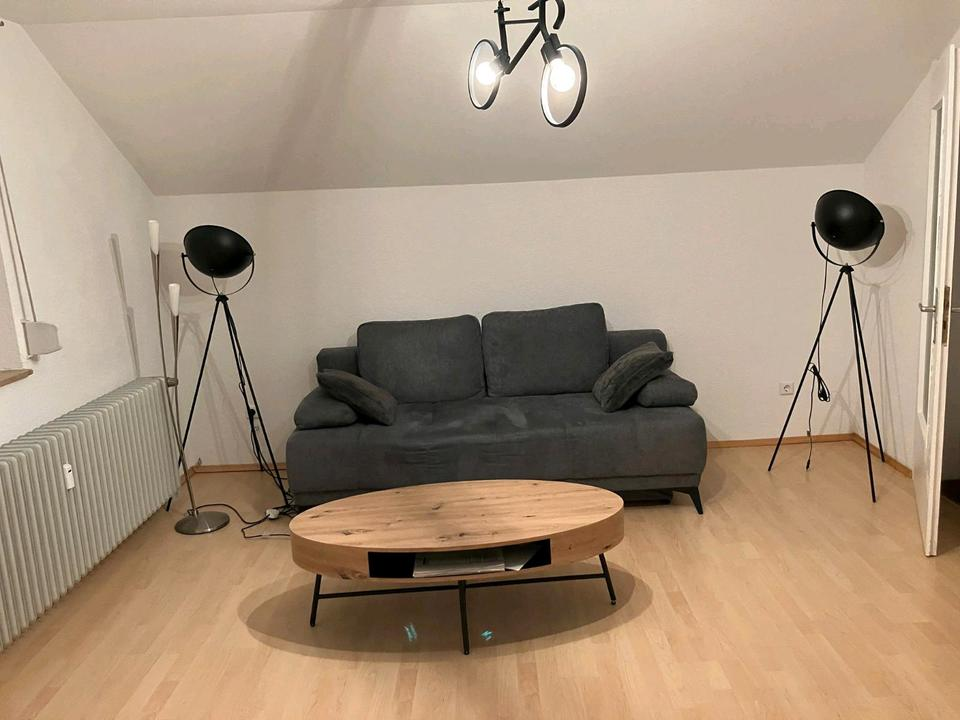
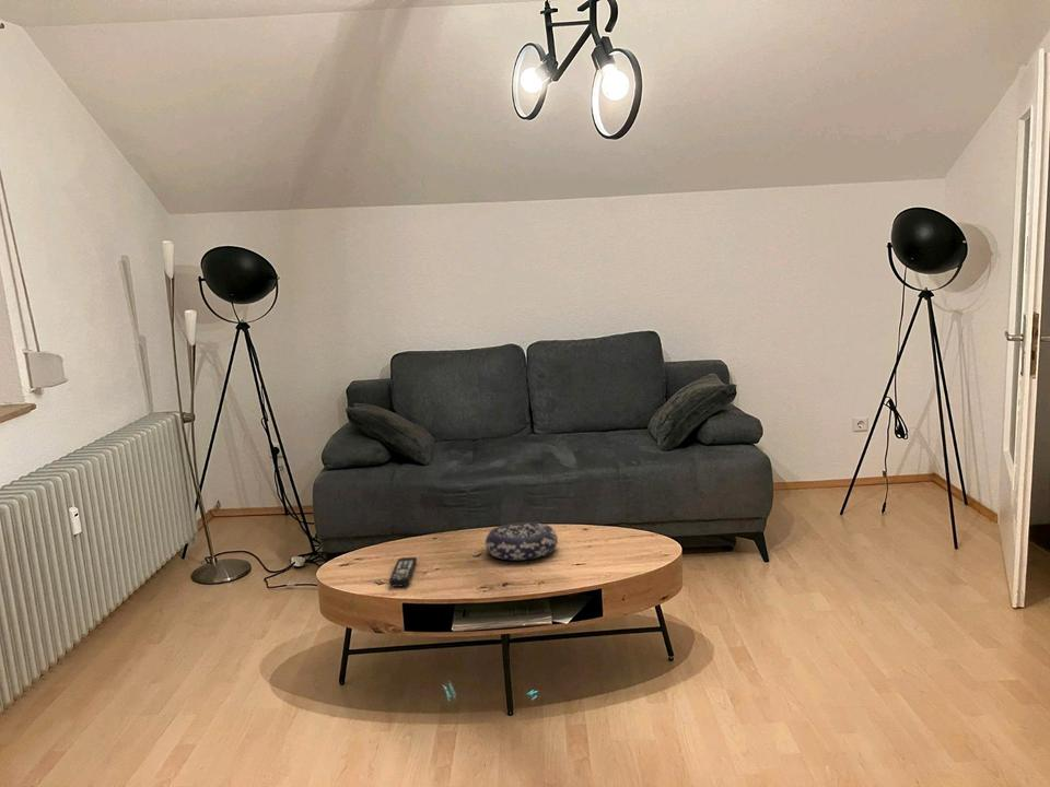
+ remote control [388,556,418,588]
+ decorative bowl [485,521,559,561]
